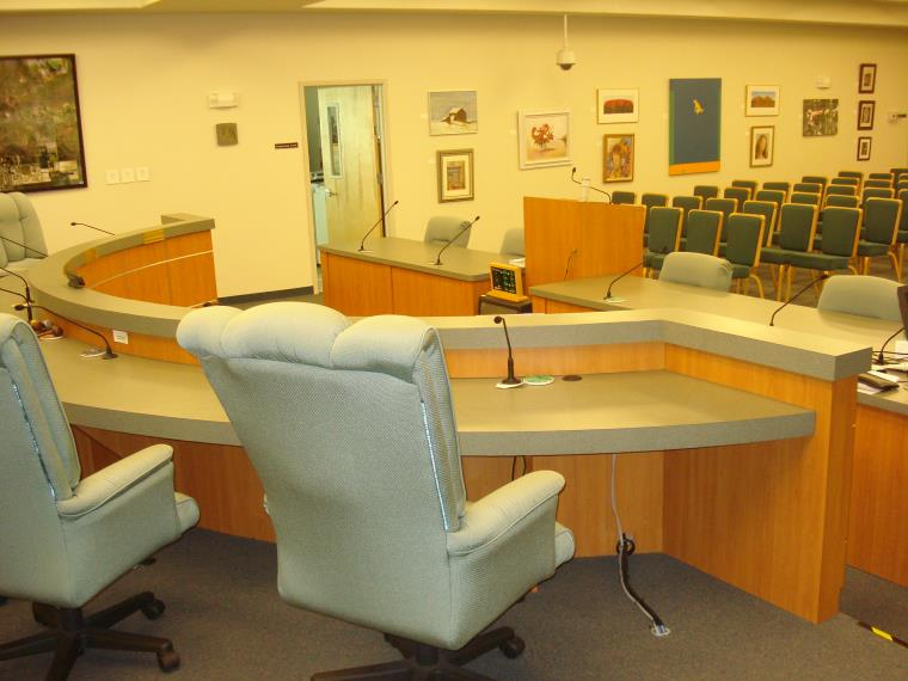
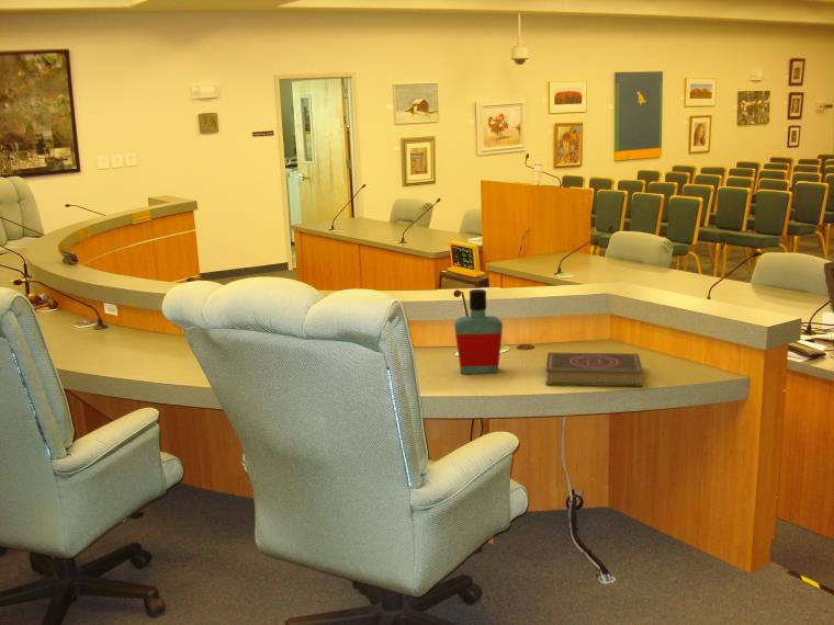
+ bottle [453,288,504,375]
+ book [544,351,644,388]
